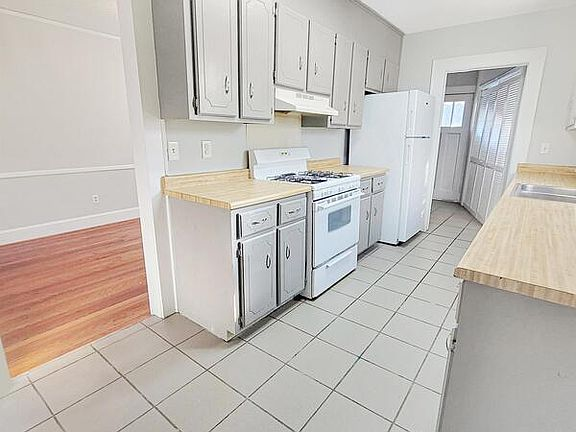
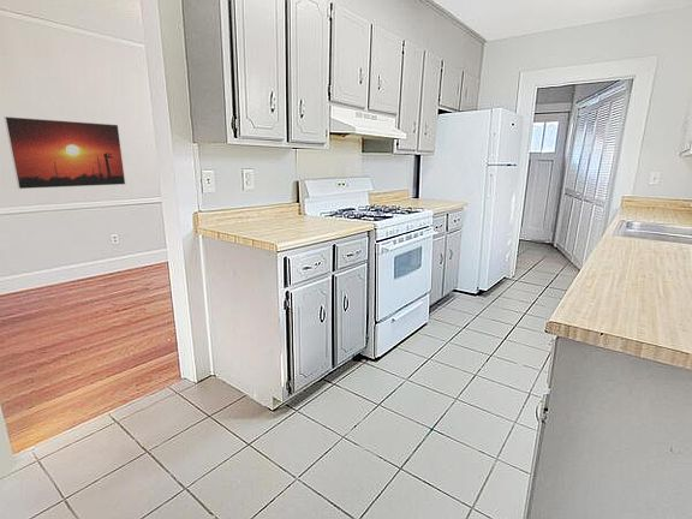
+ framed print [2,115,126,190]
